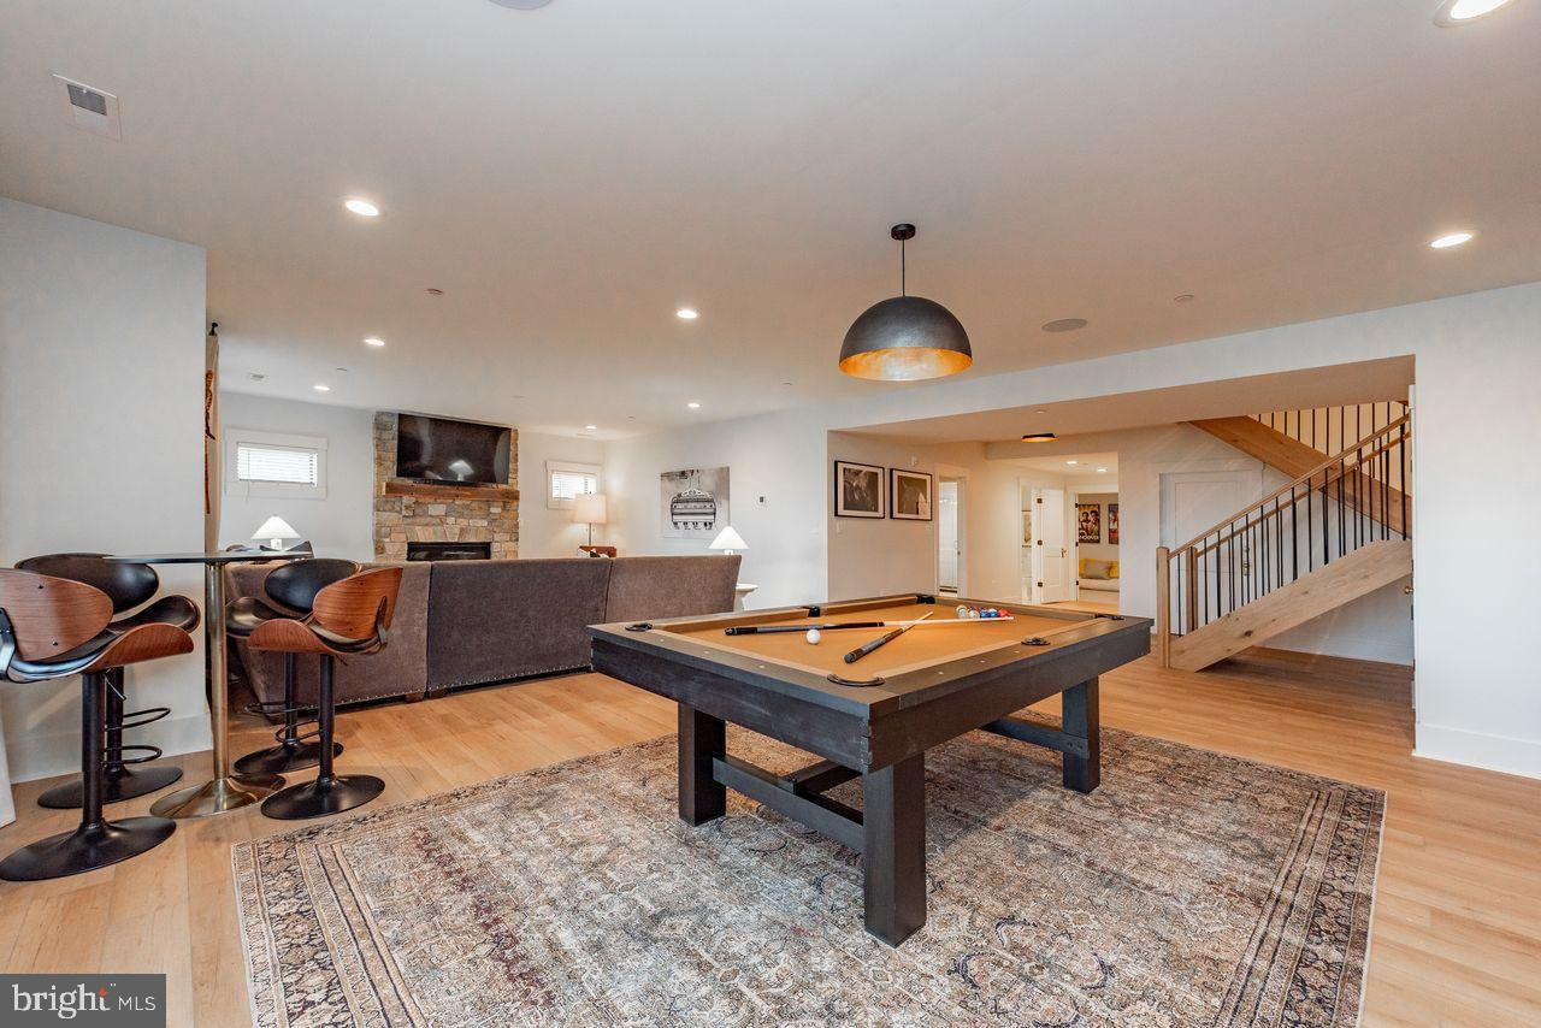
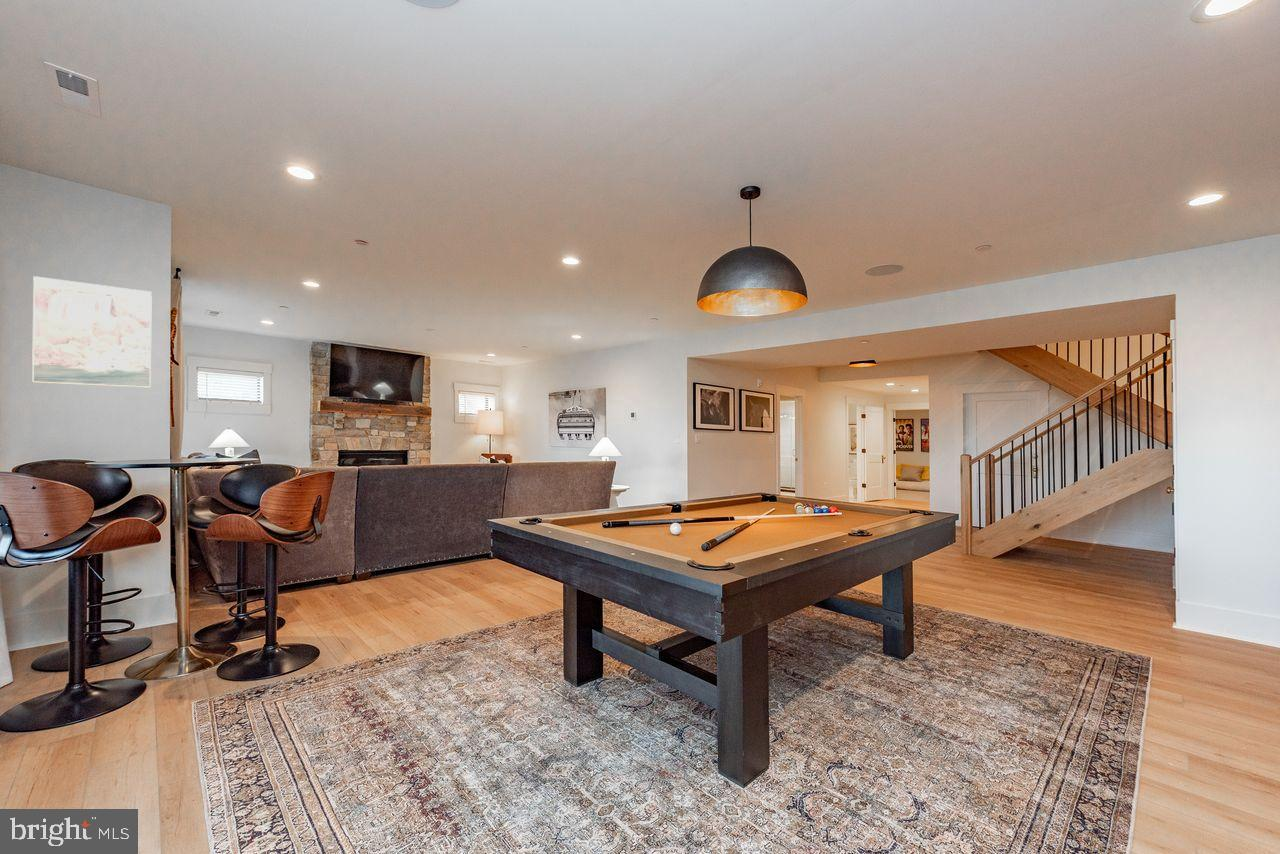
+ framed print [31,275,153,388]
